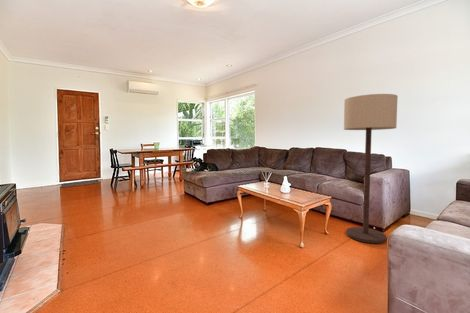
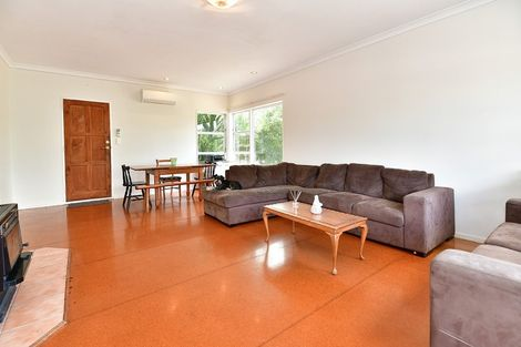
- floor lamp [343,93,399,244]
